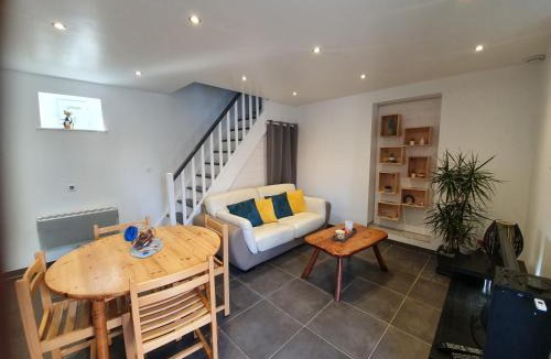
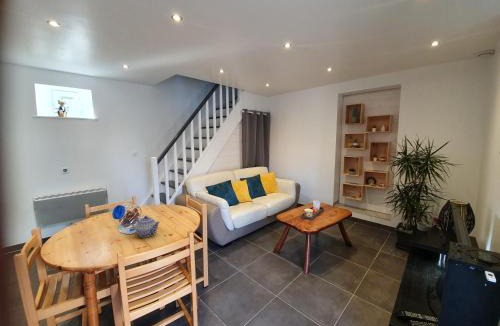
+ teapot [131,215,161,238]
